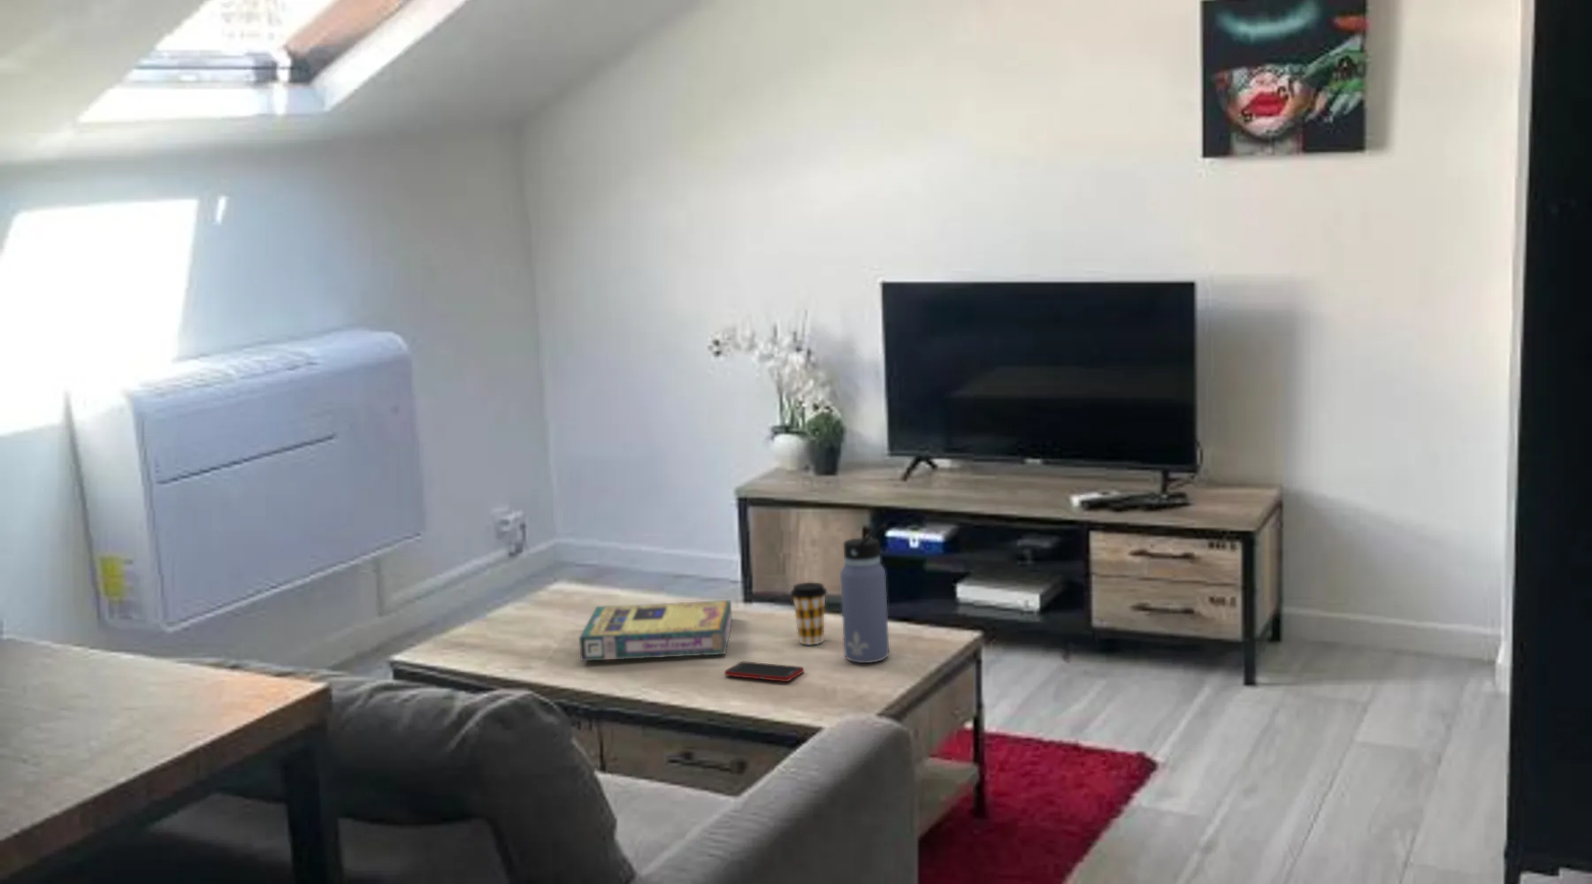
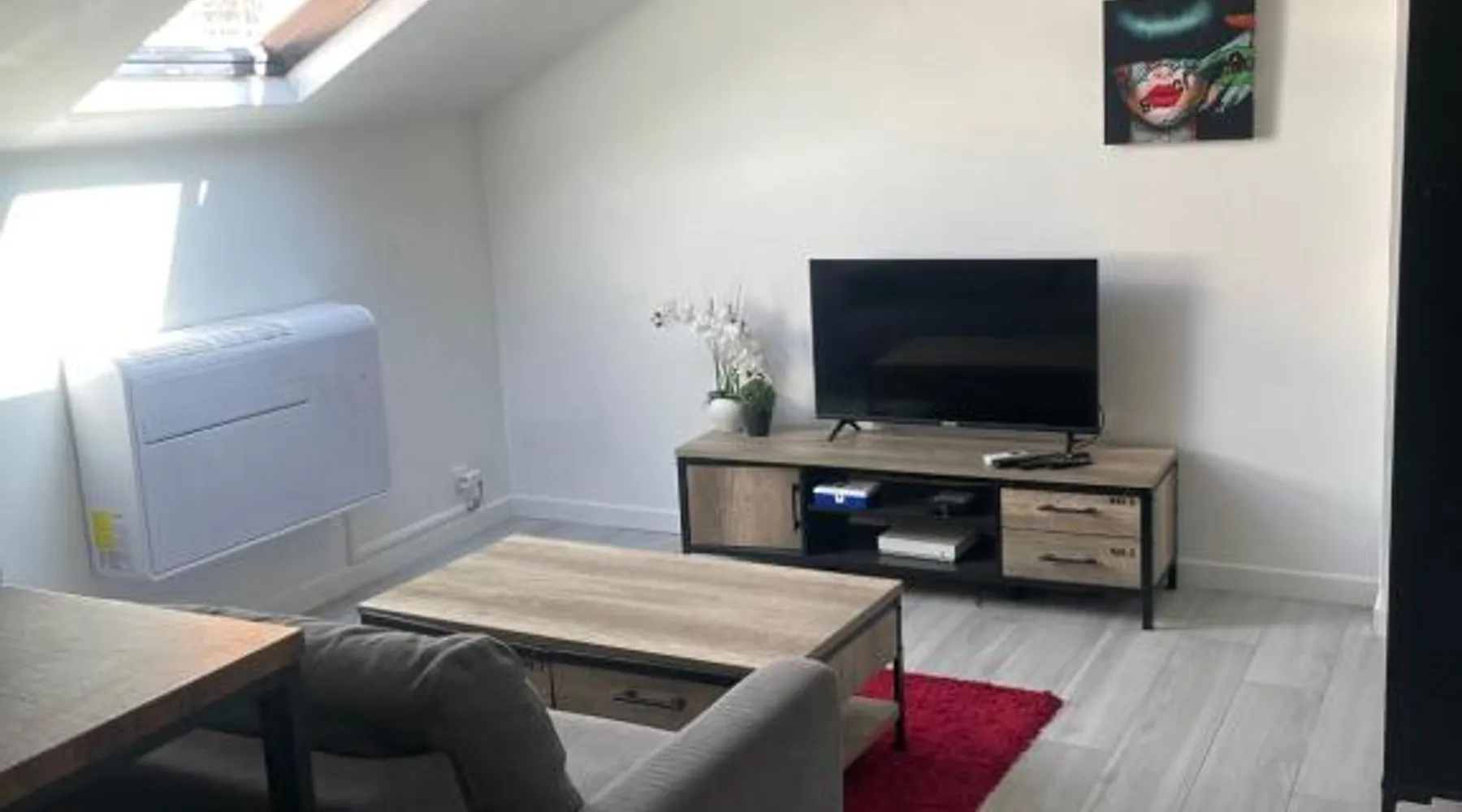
- water bottle [840,523,890,664]
- video game box [578,600,733,662]
- cell phone [723,661,805,683]
- coffee cup [789,581,828,646]
